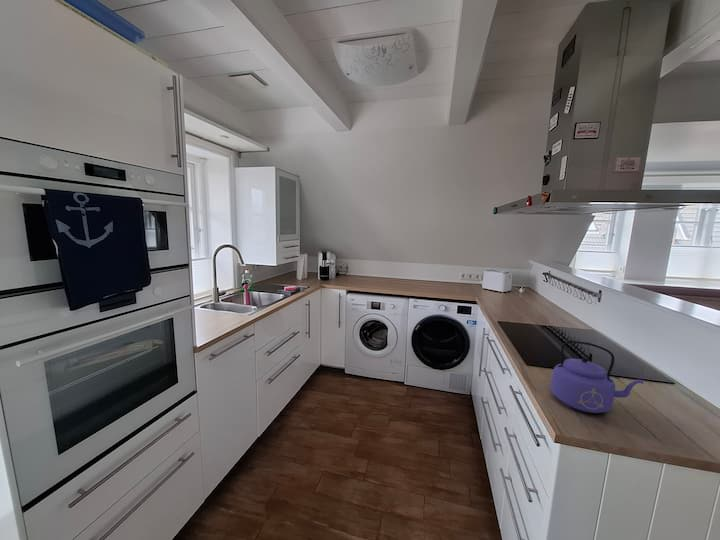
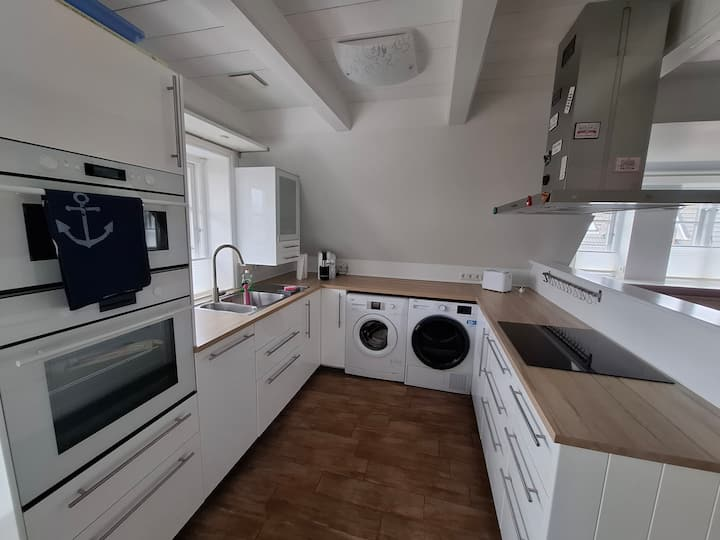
- kettle [550,340,645,414]
